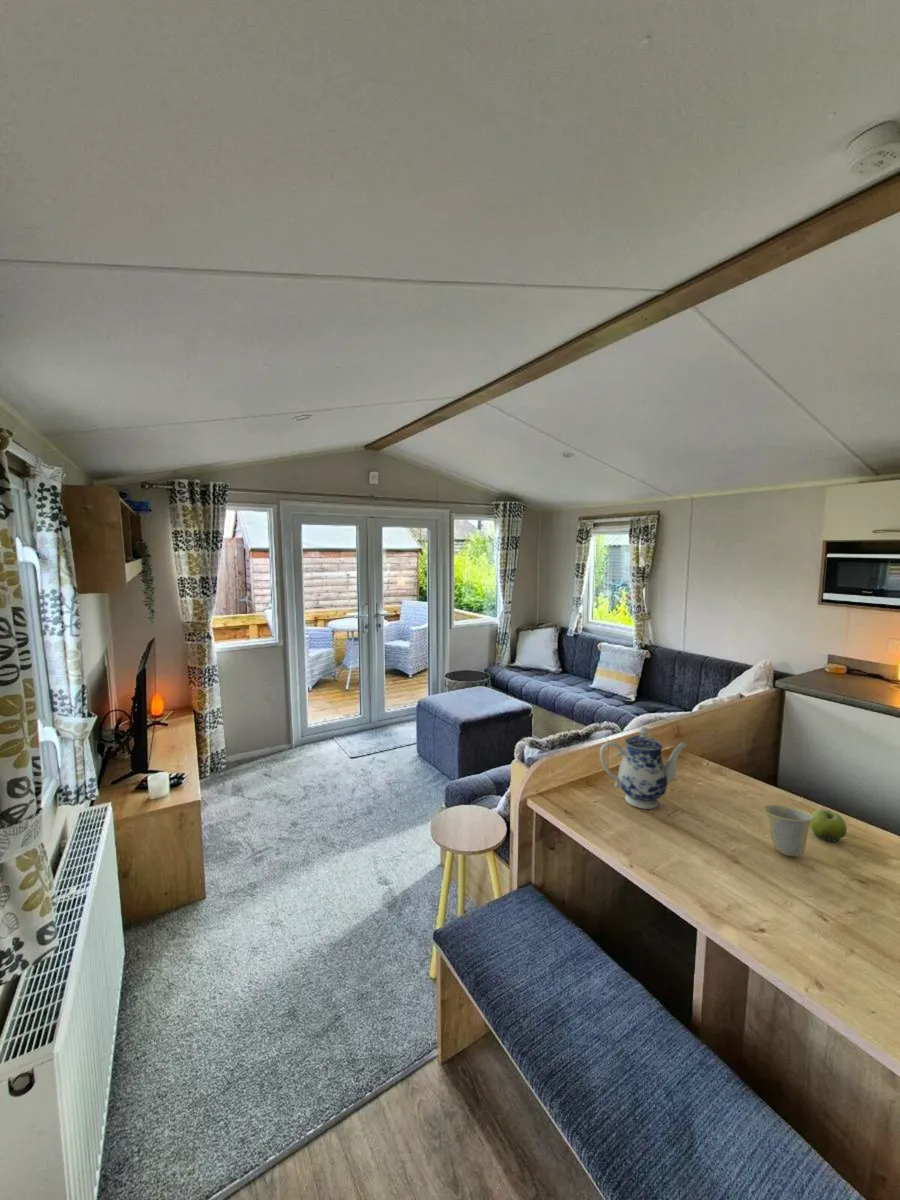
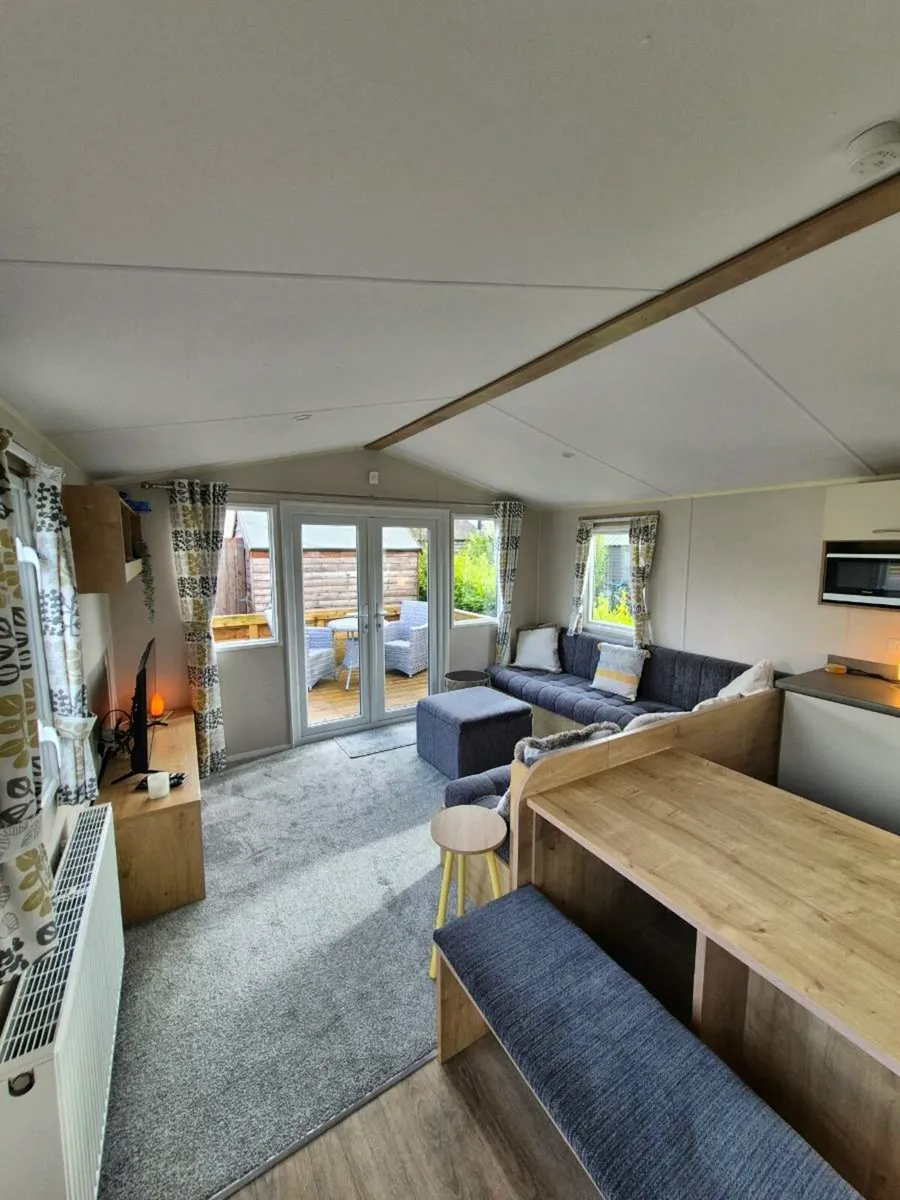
- teapot [599,726,688,810]
- cup [762,804,814,857]
- fruit [809,808,848,843]
